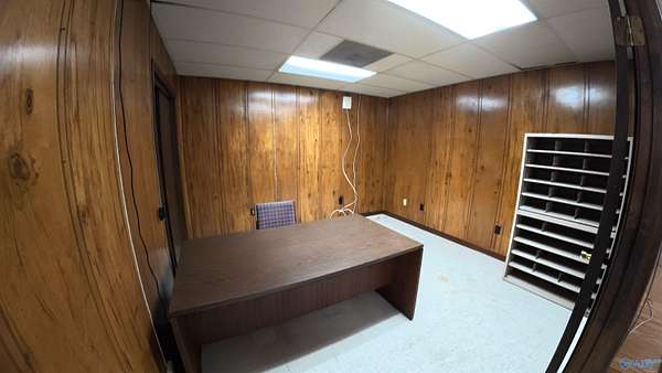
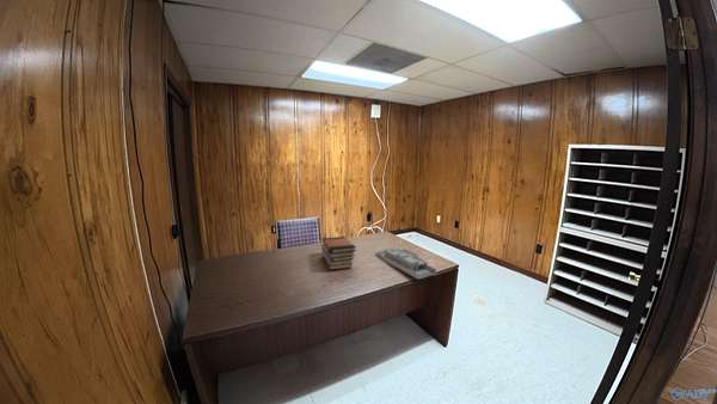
+ desk organizer [375,247,437,281]
+ book stack [320,235,357,270]
